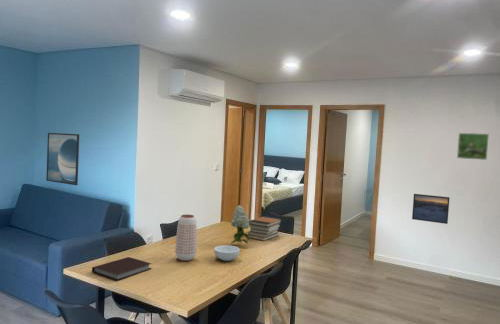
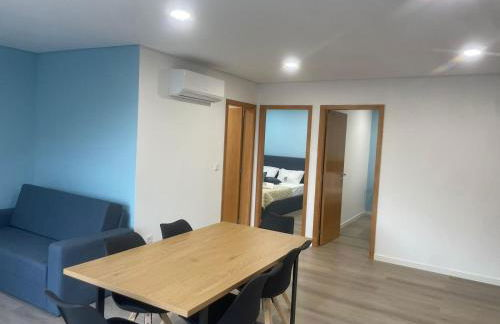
- flower [228,204,251,245]
- planter [174,214,198,262]
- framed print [45,132,80,186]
- book stack [247,215,283,242]
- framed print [456,132,490,161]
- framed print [411,193,450,225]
- cereal bowl [213,244,241,262]
- notebook [91,256,152,281]
